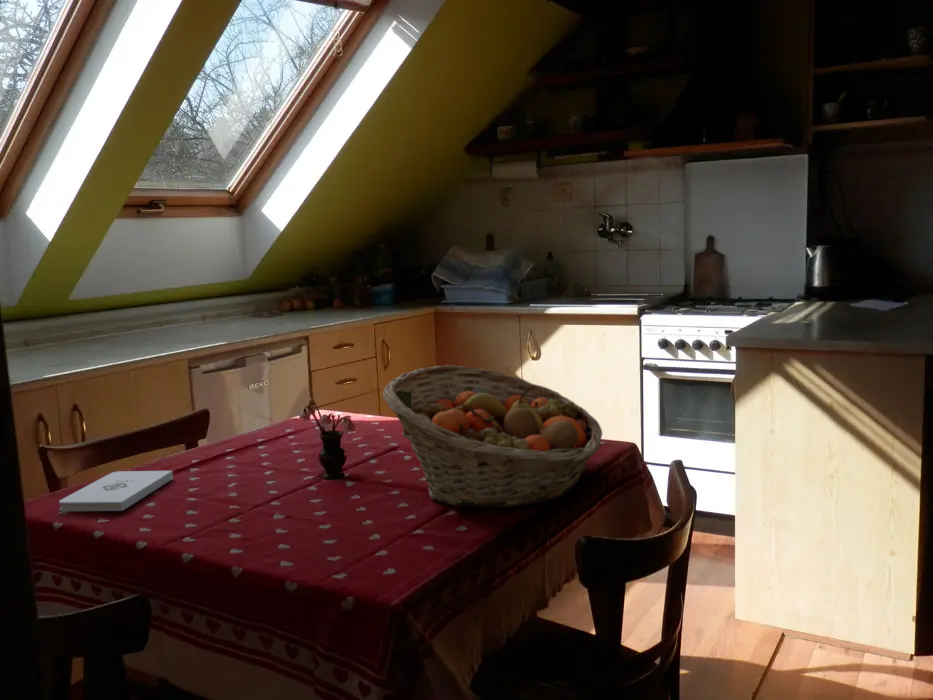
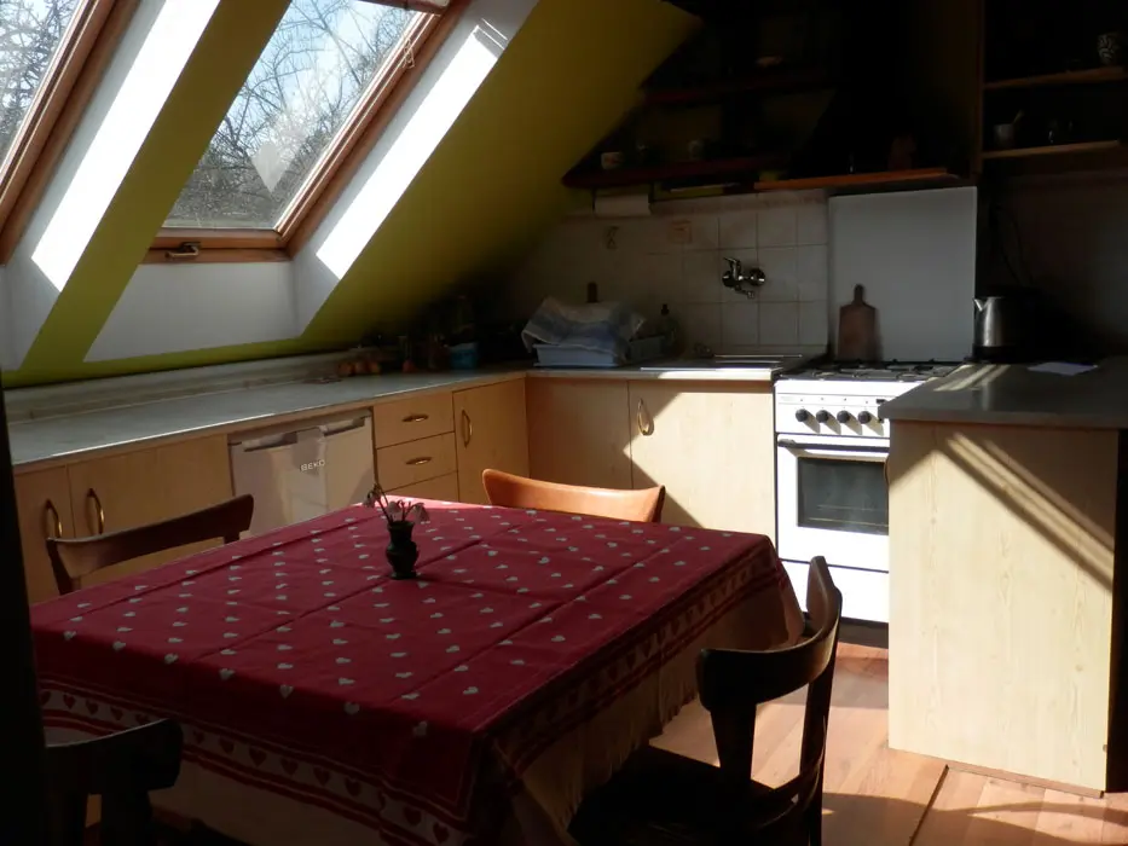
- notepad [58,470,174,512]
- fruit basket [382,364,603,509]
